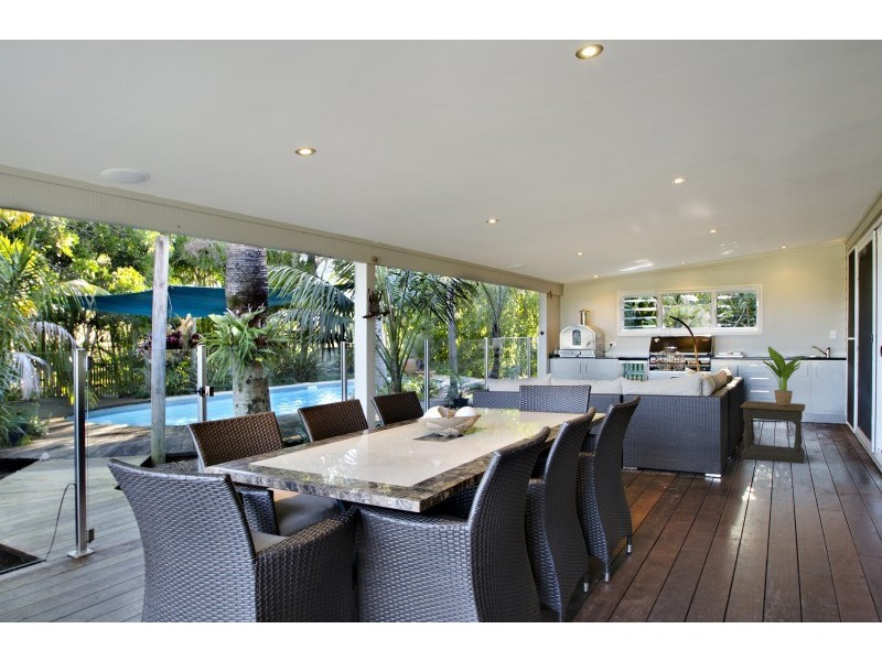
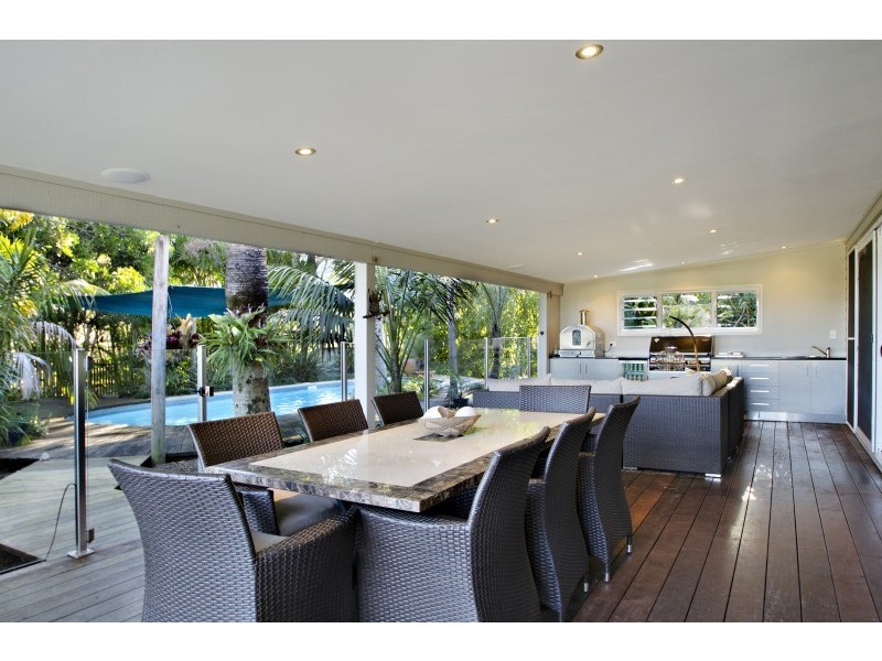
- potted plant [757,346,803,407]
- side table [740,400,806,465]
